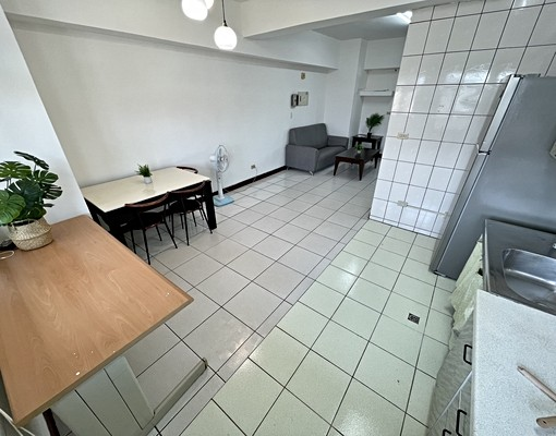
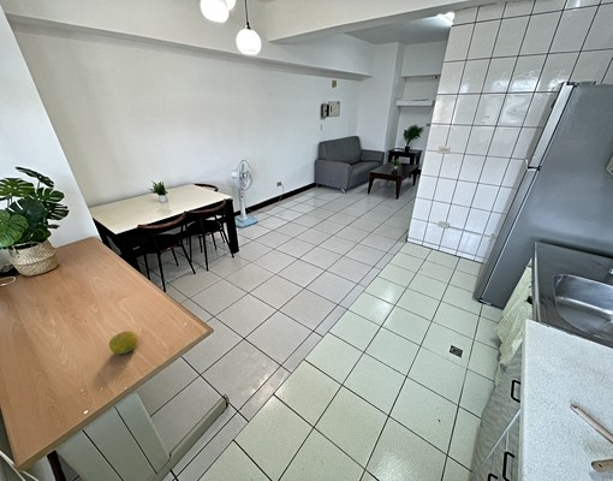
+ fruit [108,329,138,355]
